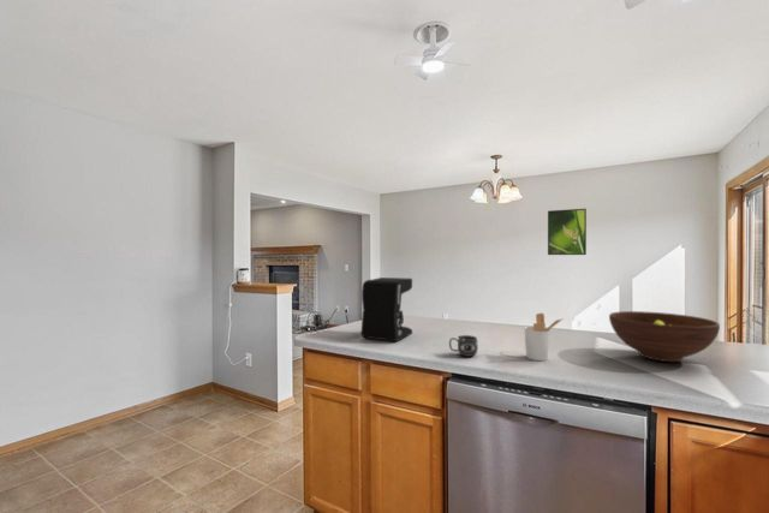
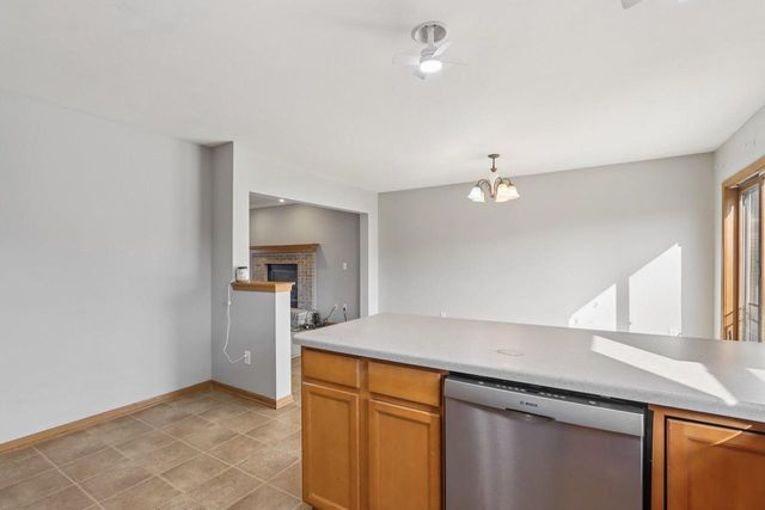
- utensil holder [524,312,565,362]
- mug [448,334,479,358]
- fruit bowl [608,310,721,363]
- coffee maker [360,276,413,342]
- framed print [547,208,588,256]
